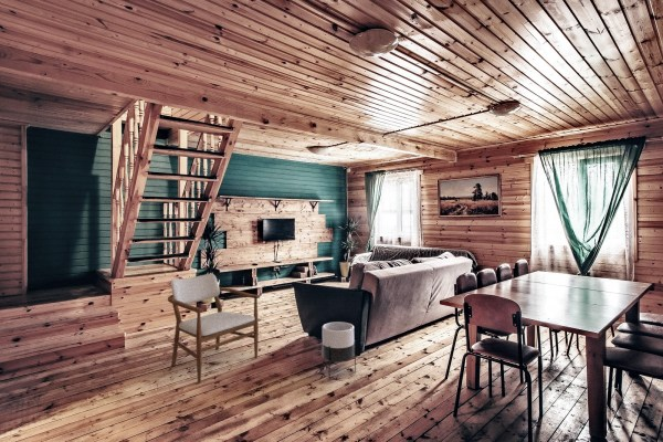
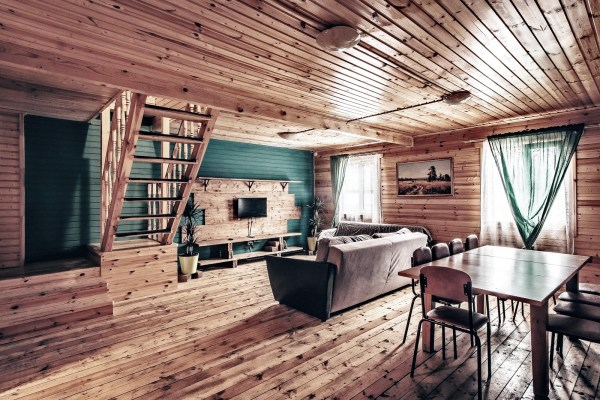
- planter [322,320,357,379]
- armchair [167,273,261,385]
